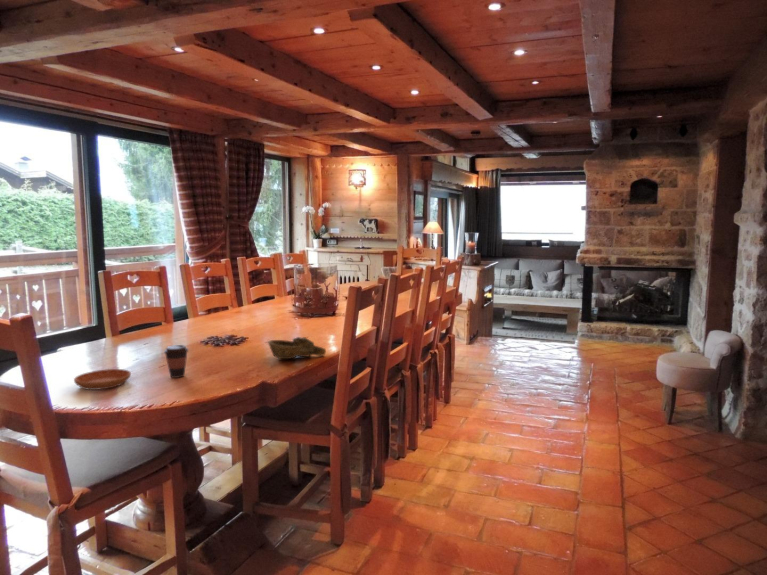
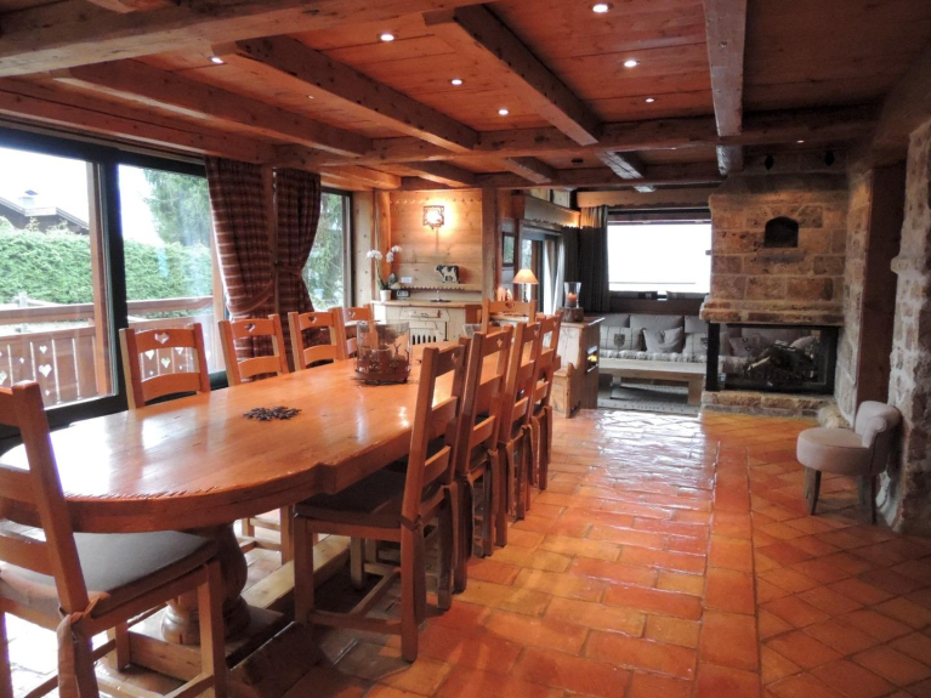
- coffee cup [163,344,190,379]
- saucer [73,368,132,391]
- decorative bowl [267,336,327,360]
